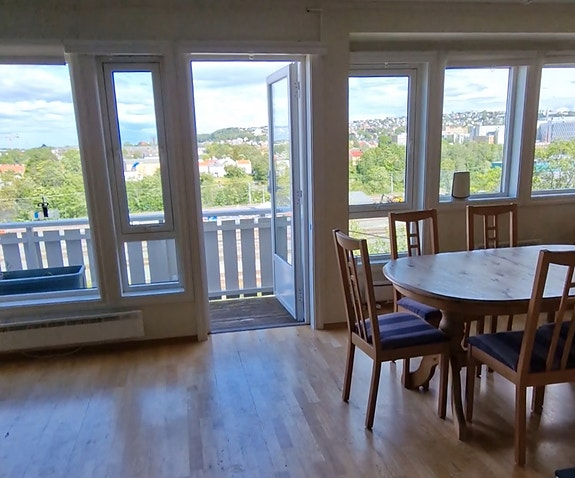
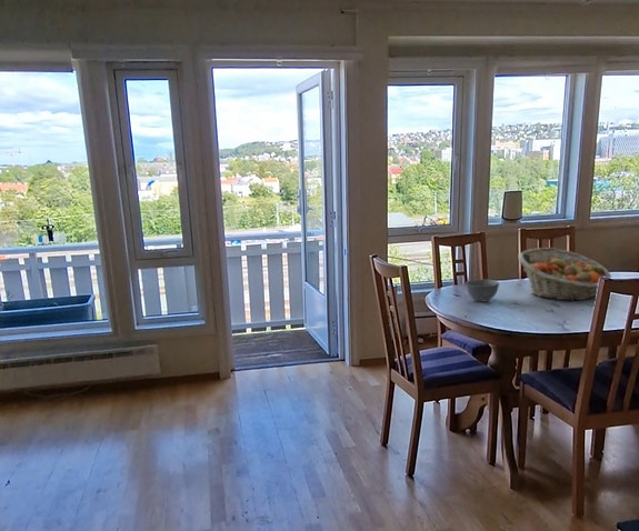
+ bowl [465,279,500,302]
+ fruit basket [517,247,612,301]
